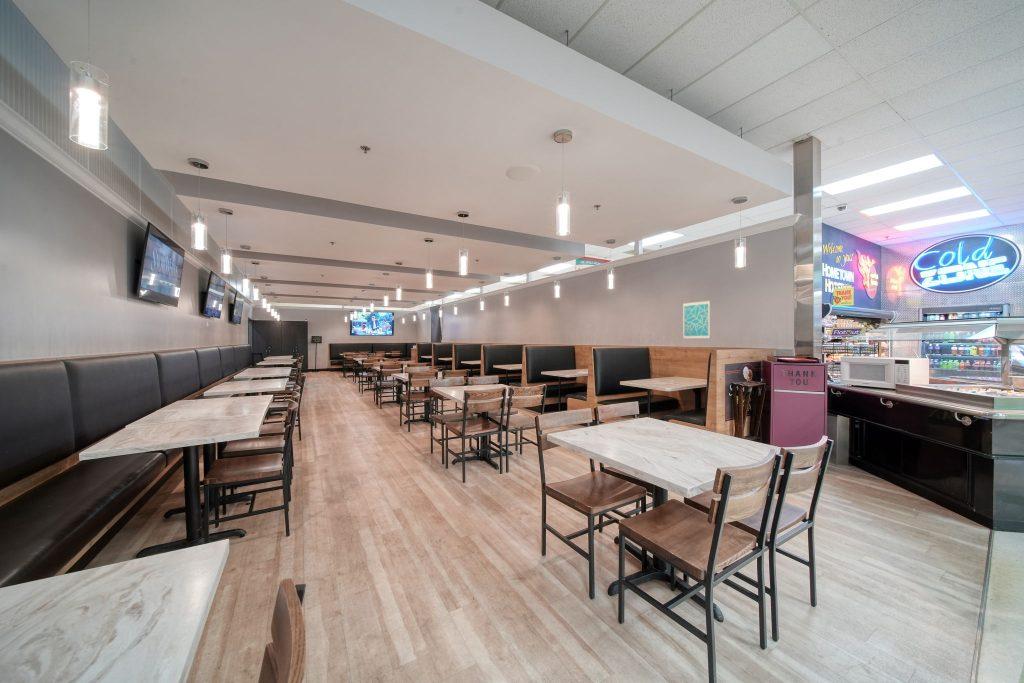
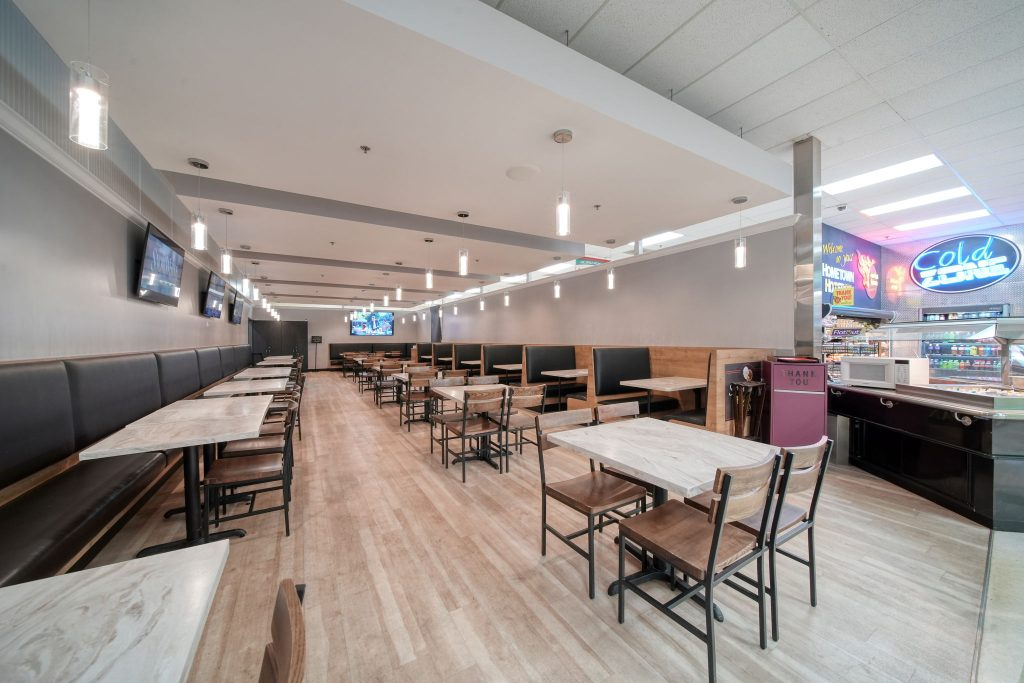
- wall art [682,299,711,340]
